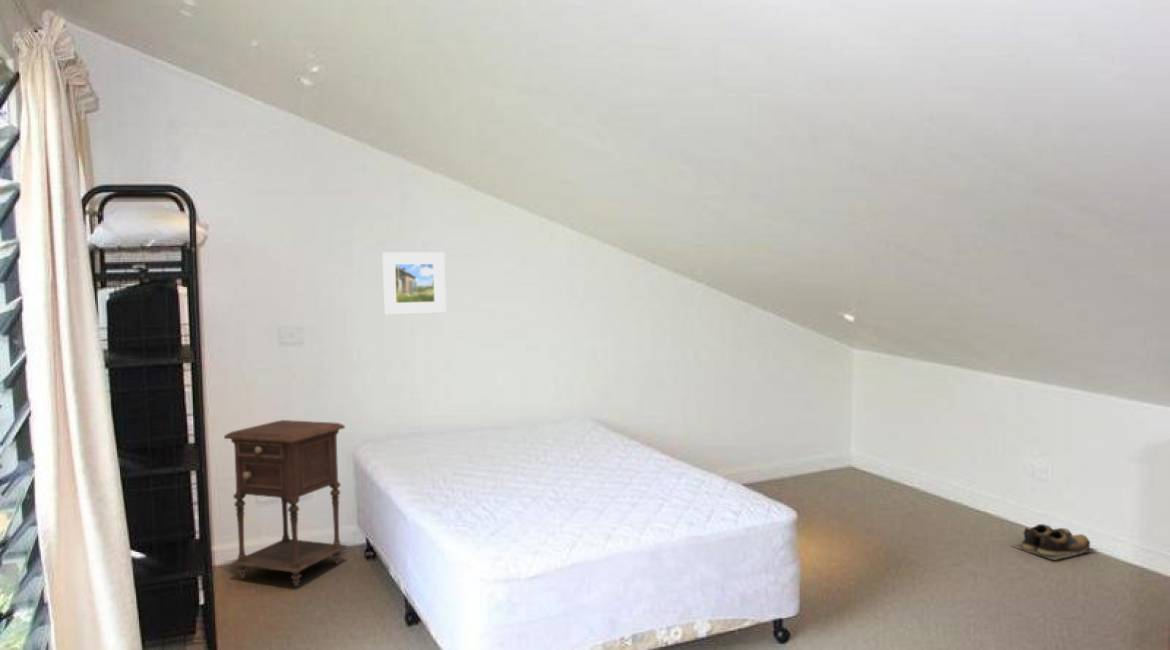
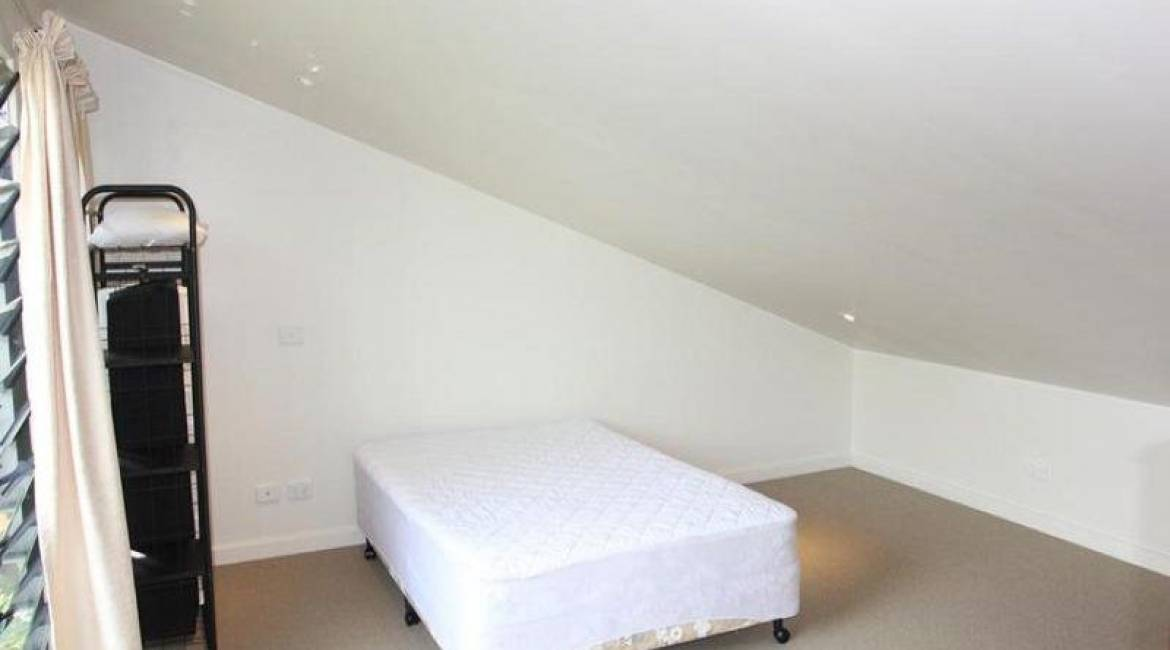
- shoes [1010,523,1097,561]
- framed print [381,251,447,316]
- nightstand [223,419,347,587]
